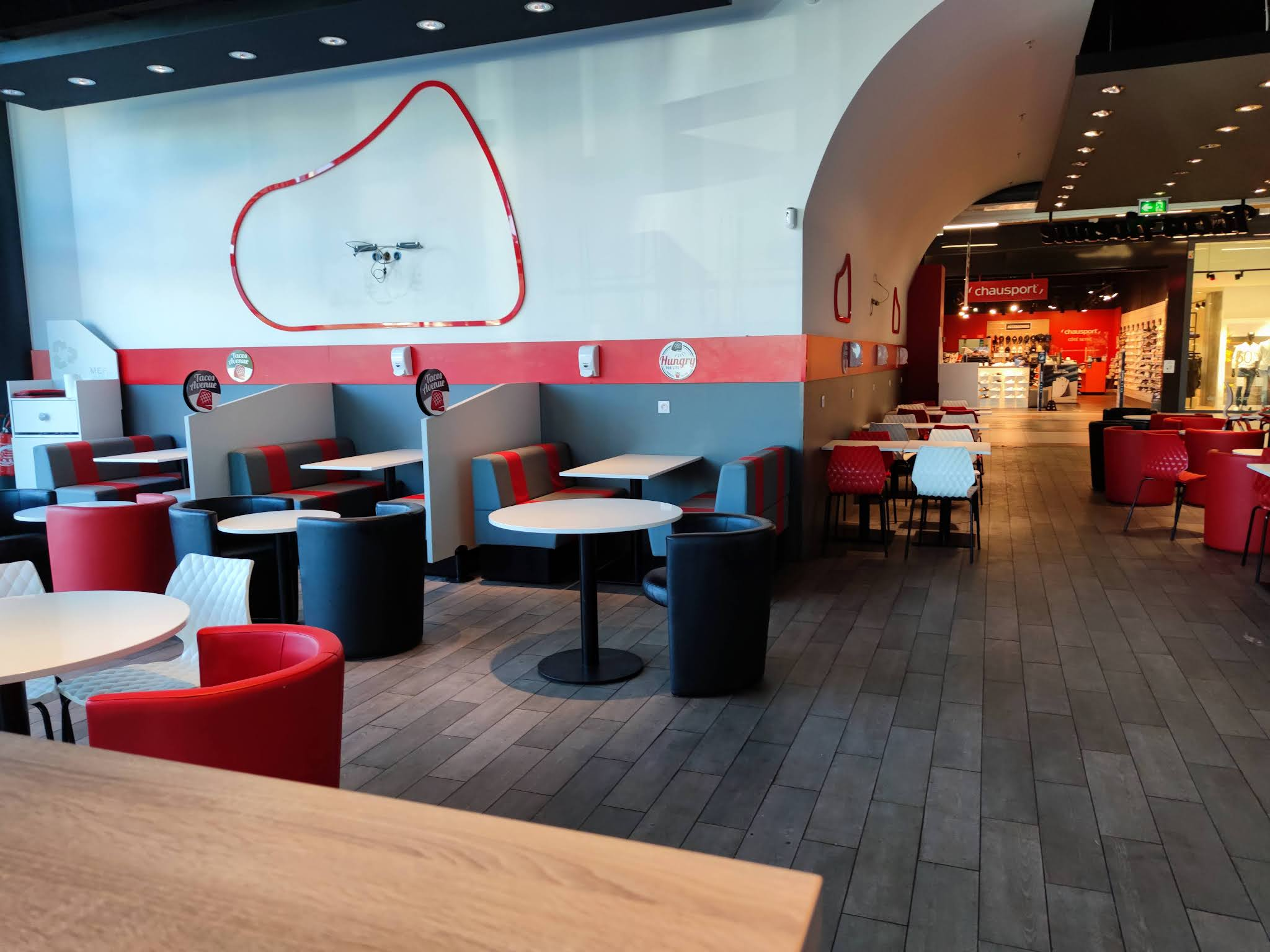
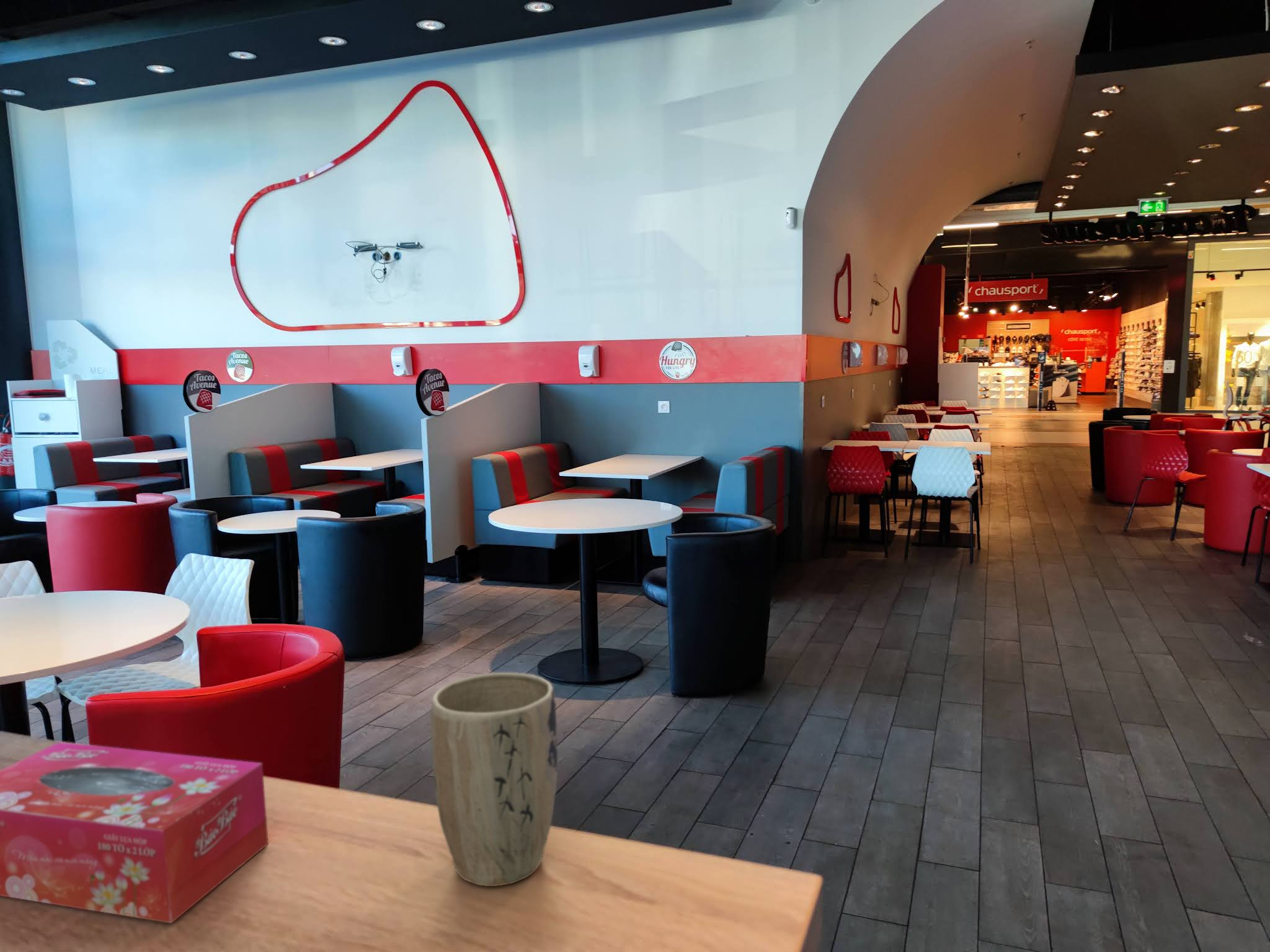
+ plant pot [430,672,559,887]
+ tissue box [0,741,269,924]
